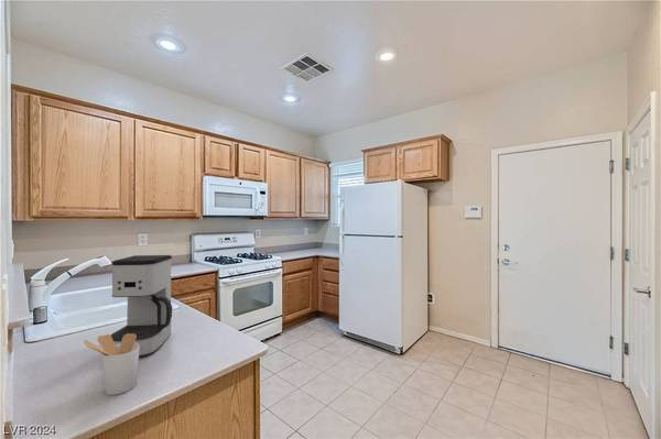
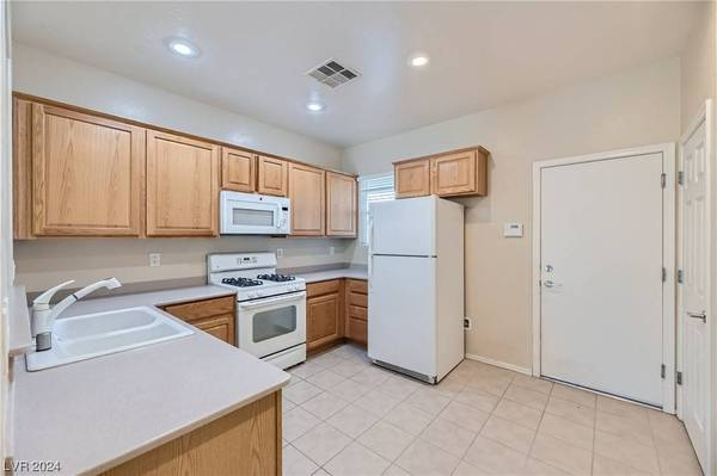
- coffee maker [110,254,173,358]
- utensil holder [83,333,140,396]
